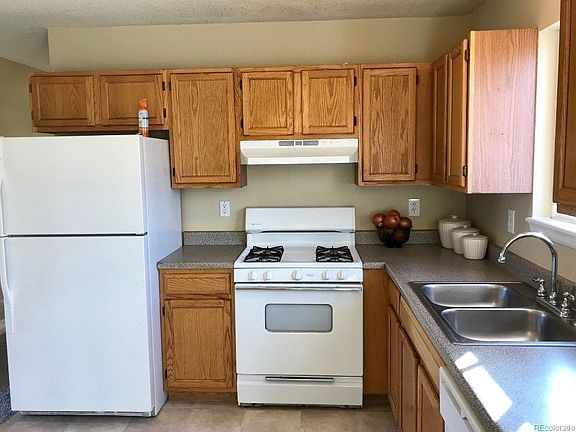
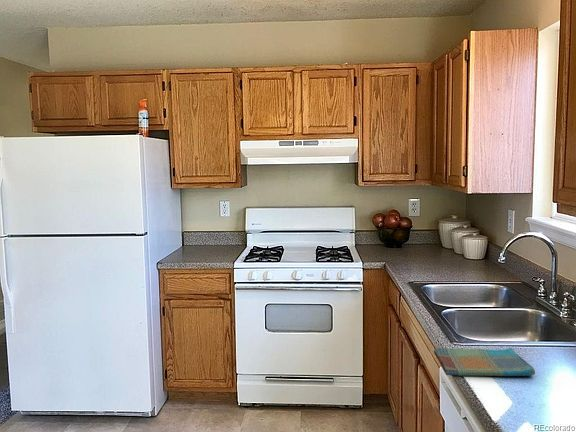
+ dish towel [433,347,536,377]
